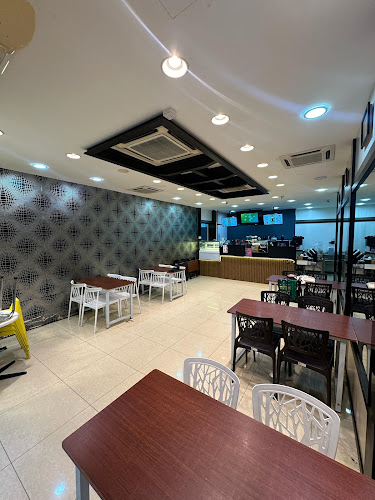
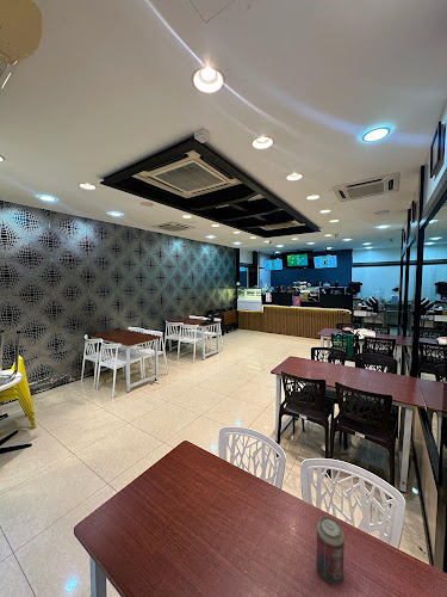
+ beverage can [315,516,346,585]
